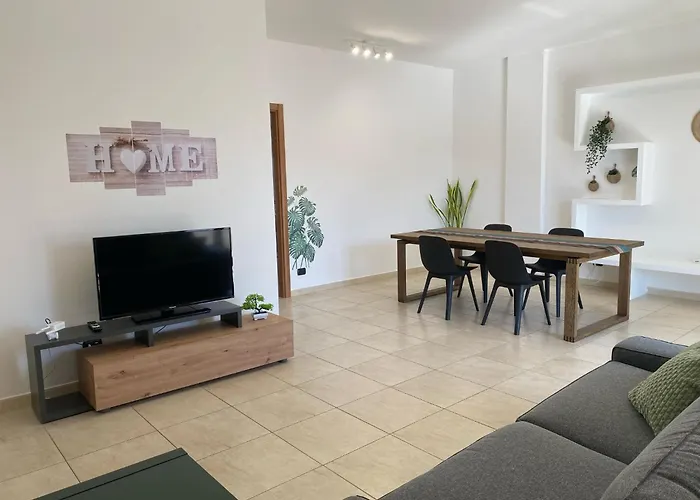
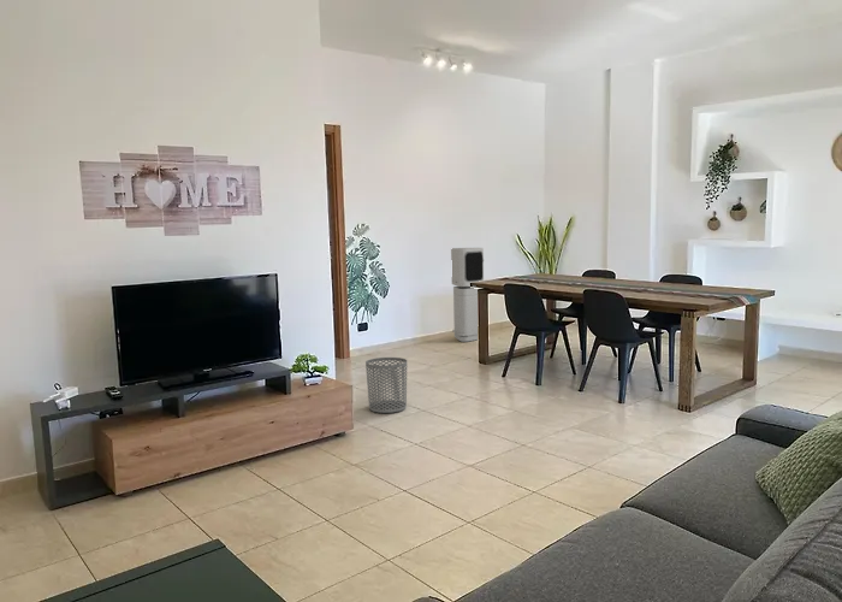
+ air purifier [450,247,485,343]
+ waste bin [364,356,408,414]
